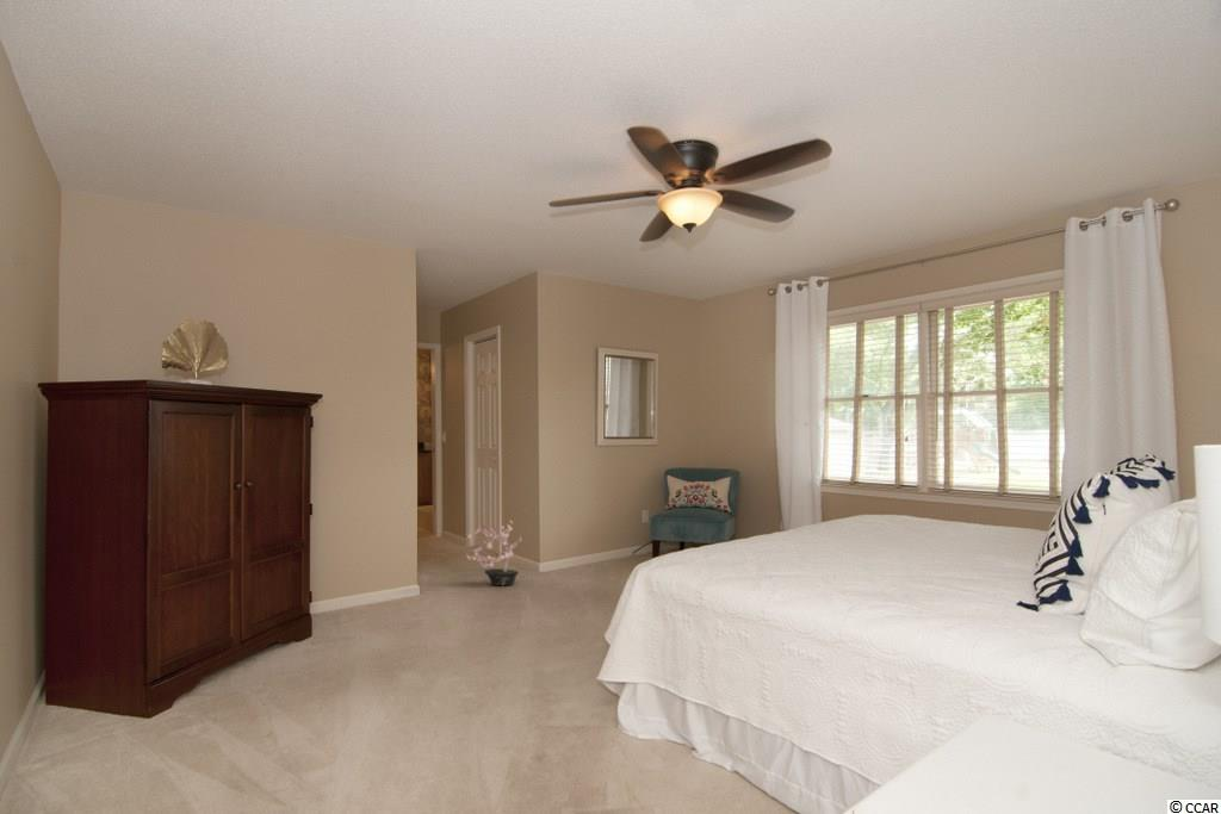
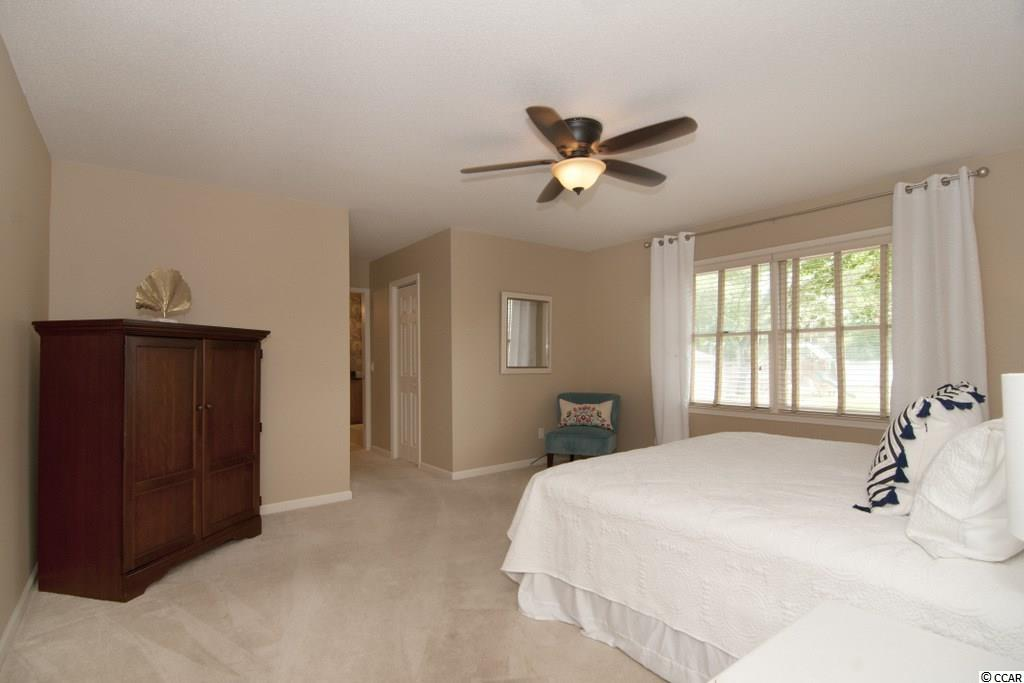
- potted plant [465,520,523,586]
